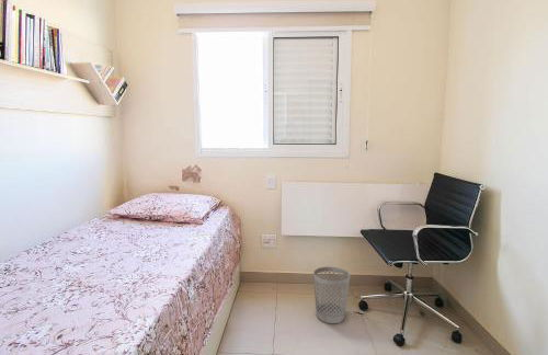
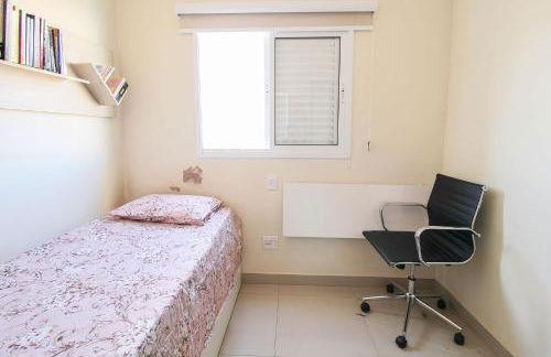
- wastebasket [312,266,351,324]
